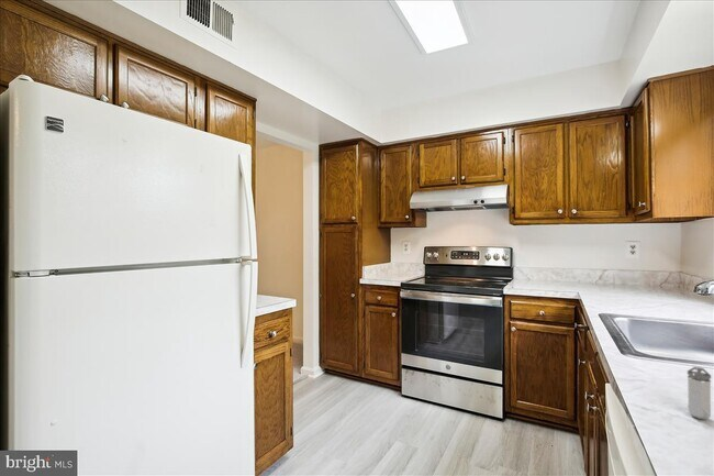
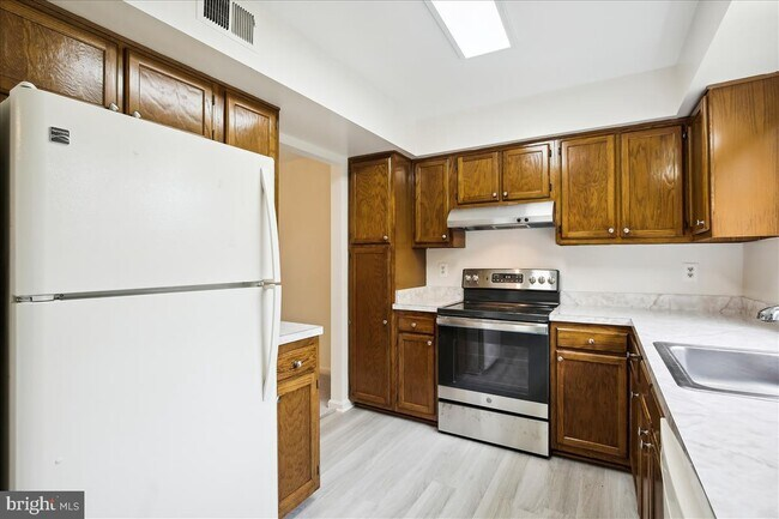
- shaker [687,366,712,421]
